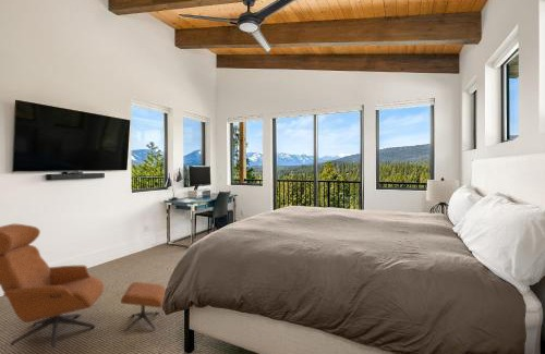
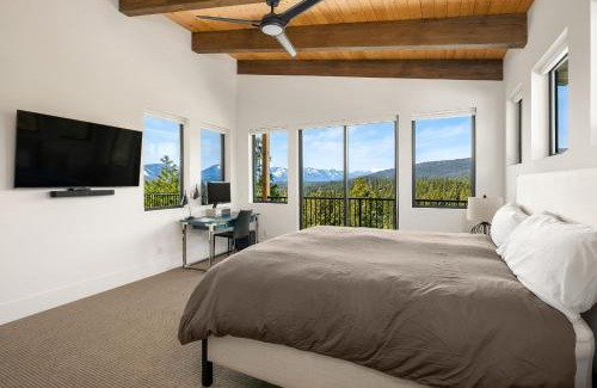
- lounge chair [0,222,167,349]
